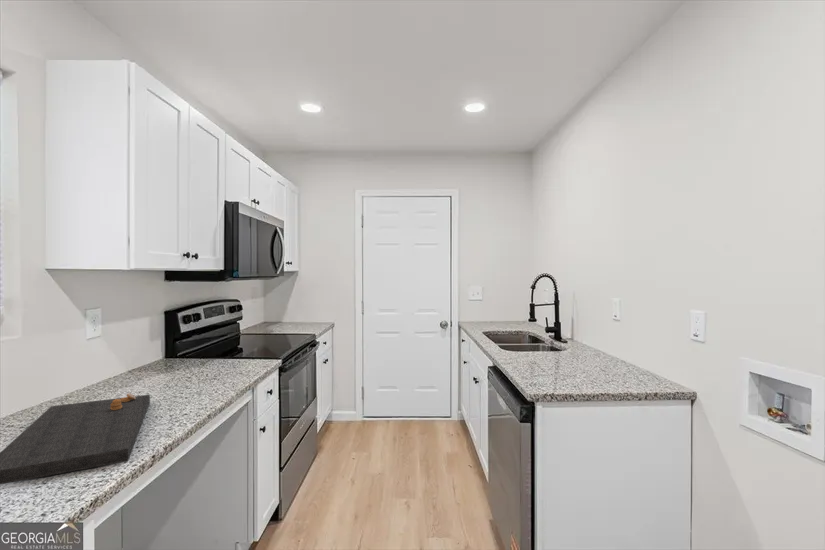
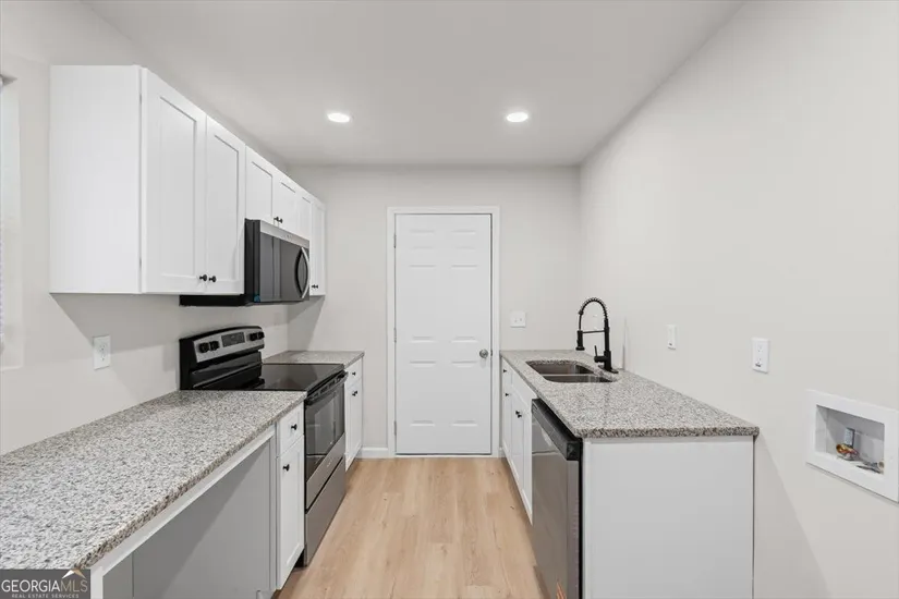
- cutting board [0,392,151,485]
